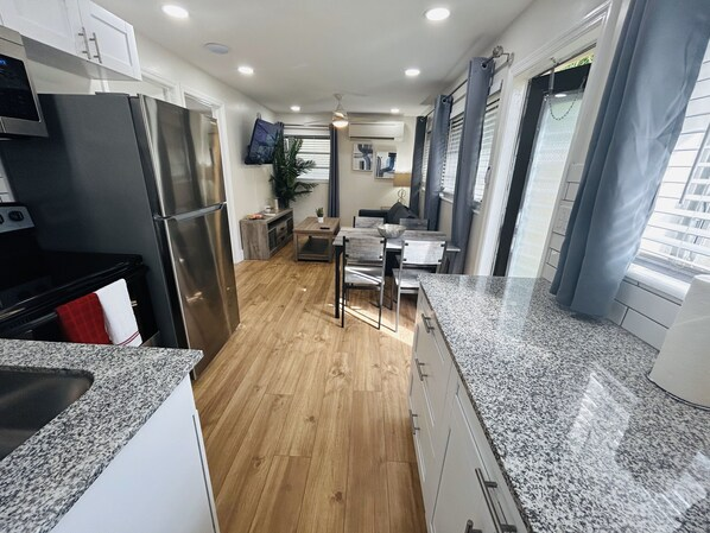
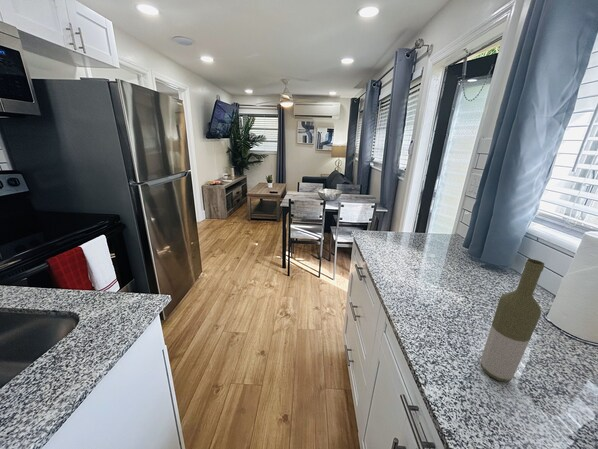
+ bottle [479,258,545,383]
